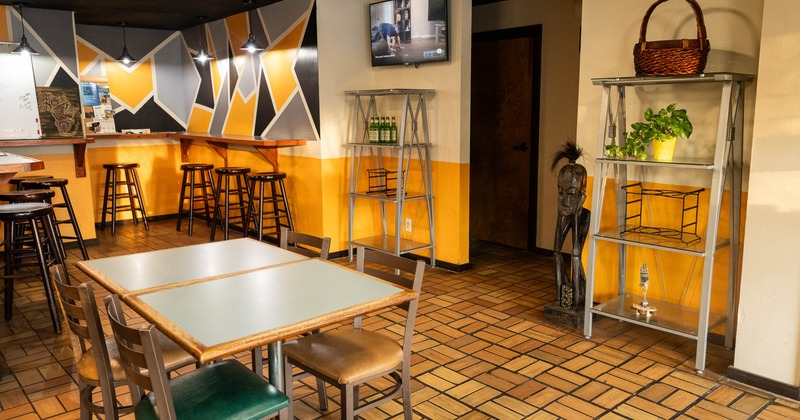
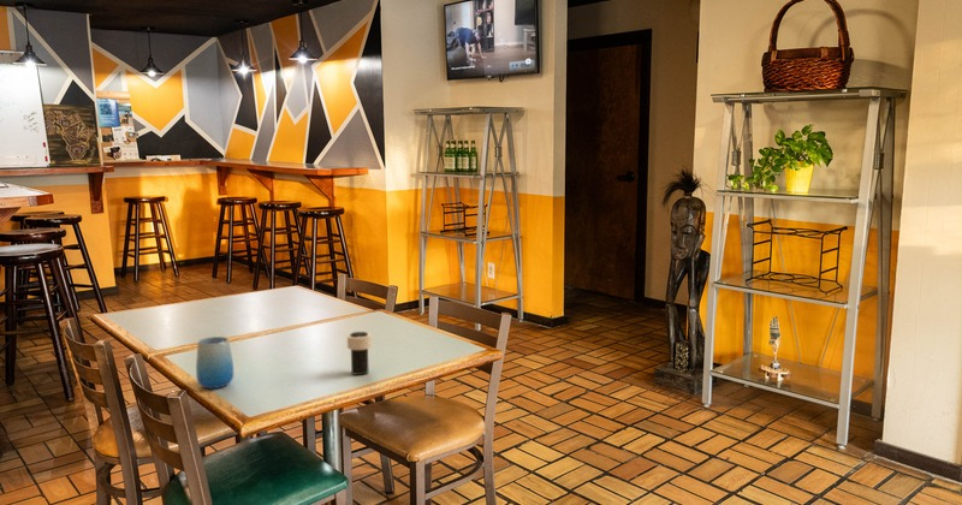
+ cup [195,335,234,390]
+ cup [346,331,373,376]
